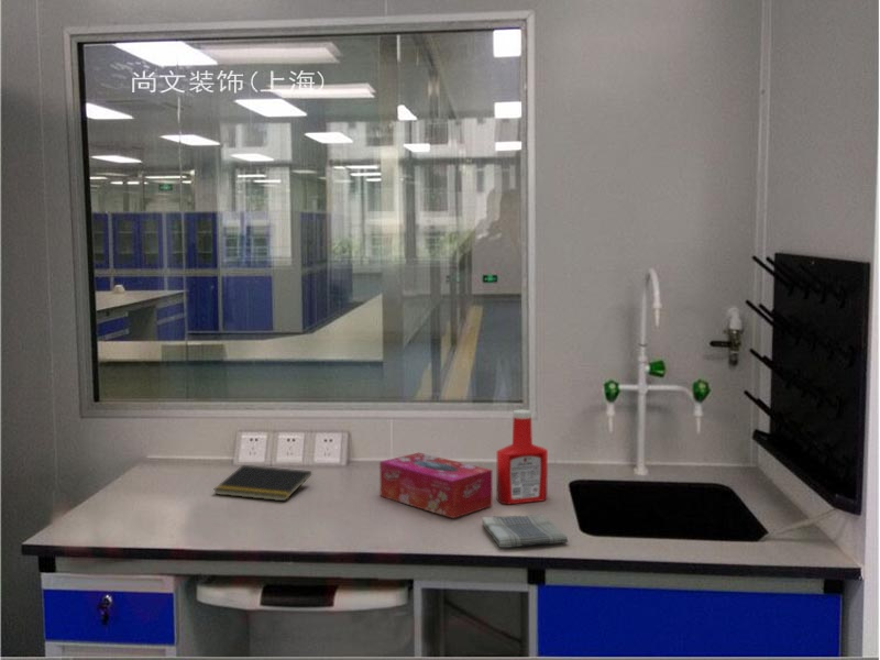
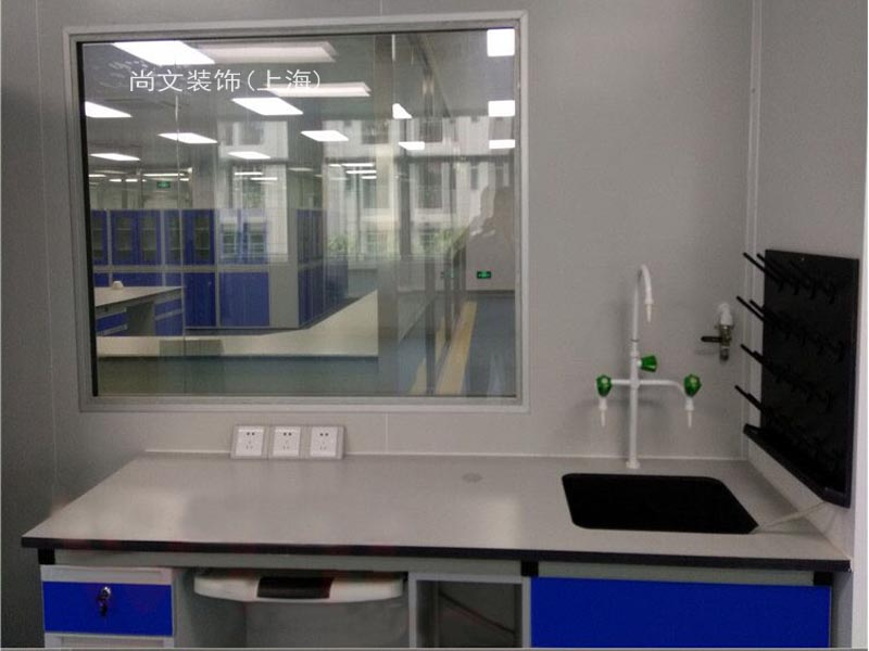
- soap bottle [496,408,549,505]
- tissue box [378,452,493,519]
- dish towel [481,514,569,549]
- notepad [212,464,312,502]
